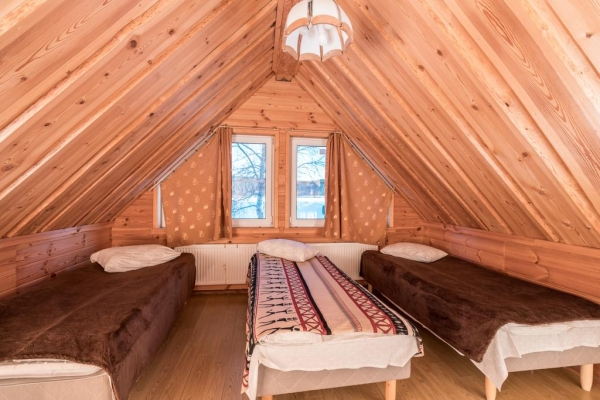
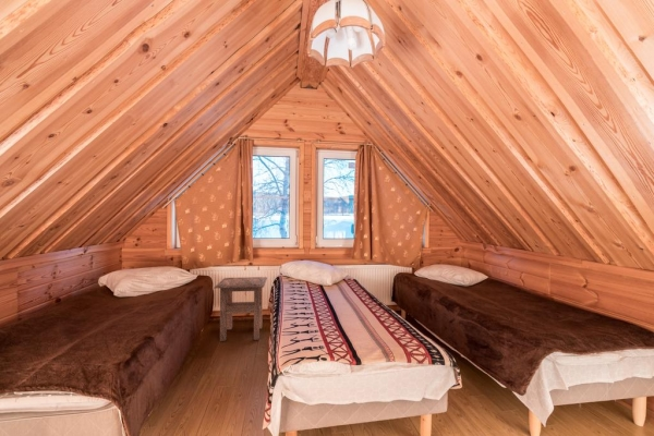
+ side table [213,276,268,342]
